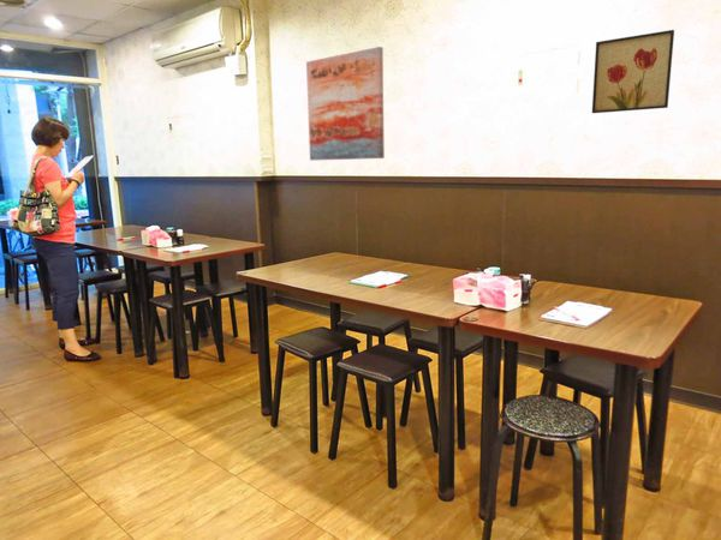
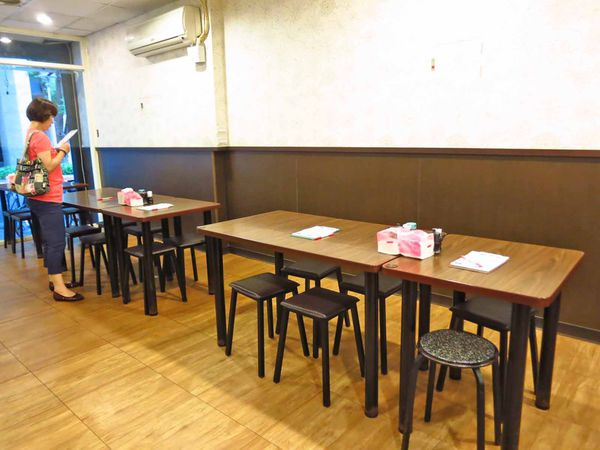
- wall art [305,46,386,162]
- wall art [591,29,675,114]
